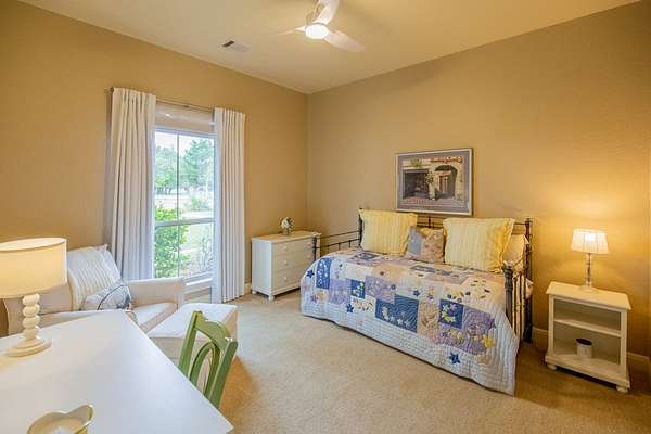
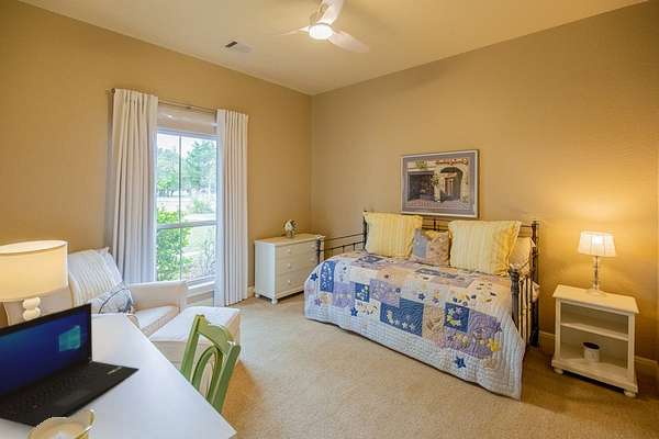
+ laptop [0,302,139,428]
